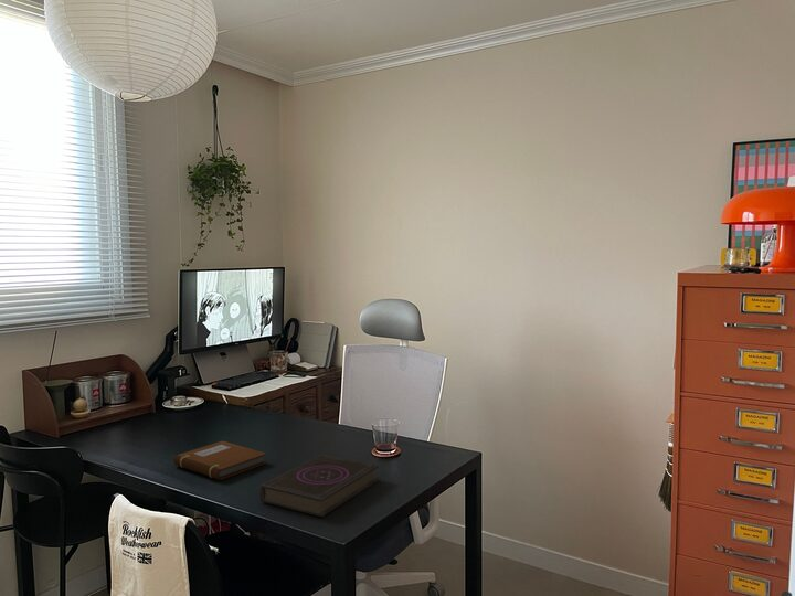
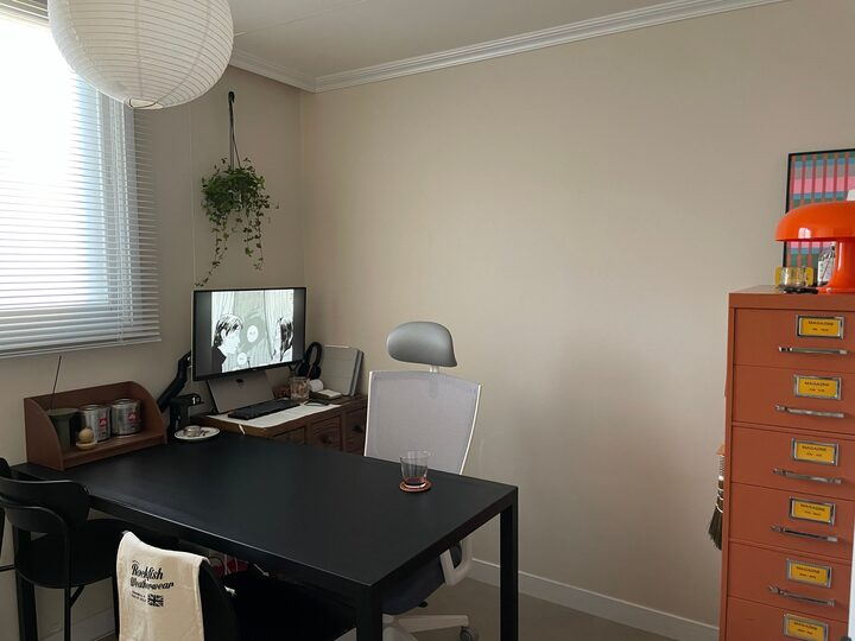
- notebook [173,440,267,481]
- book [258,454,380,518]
